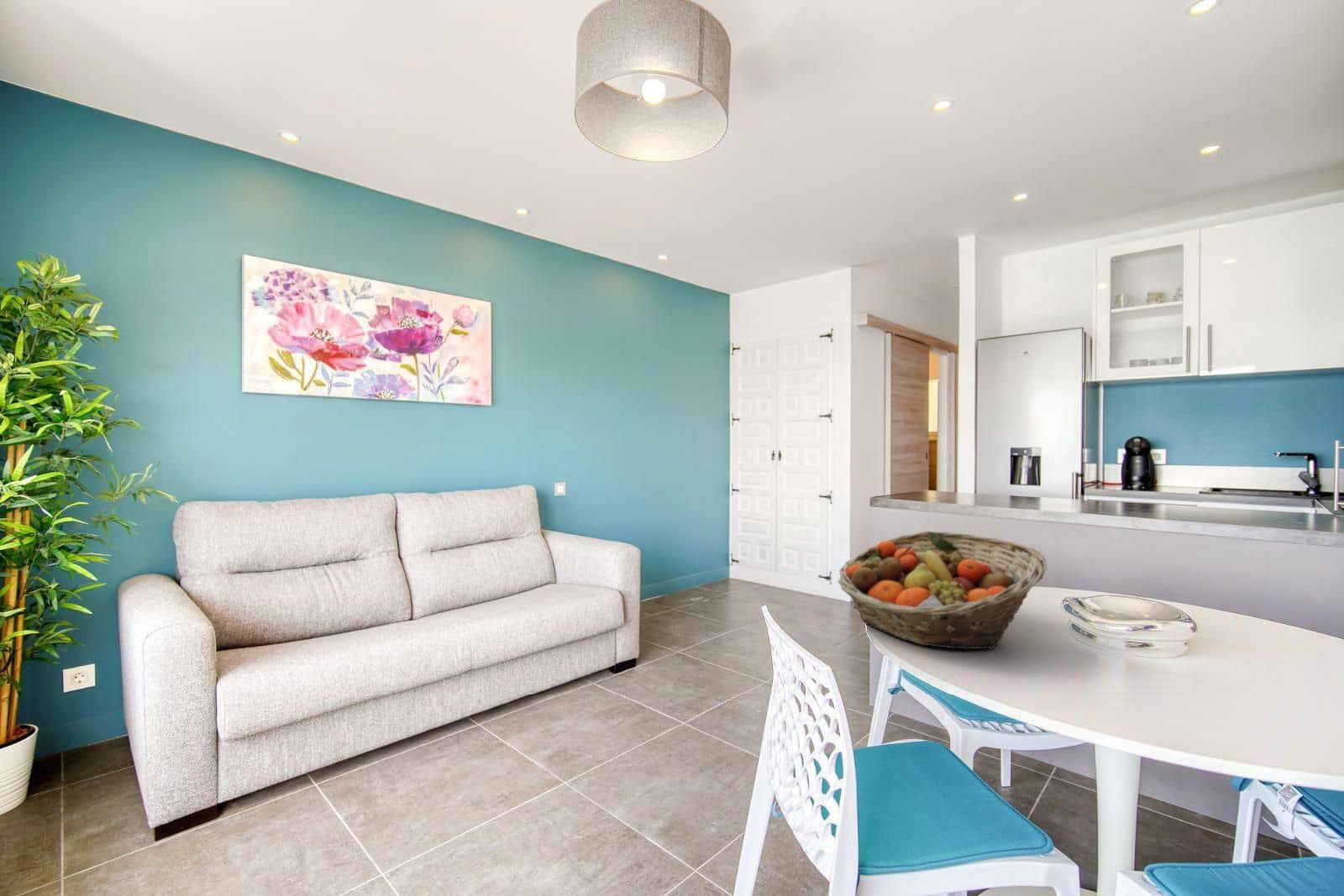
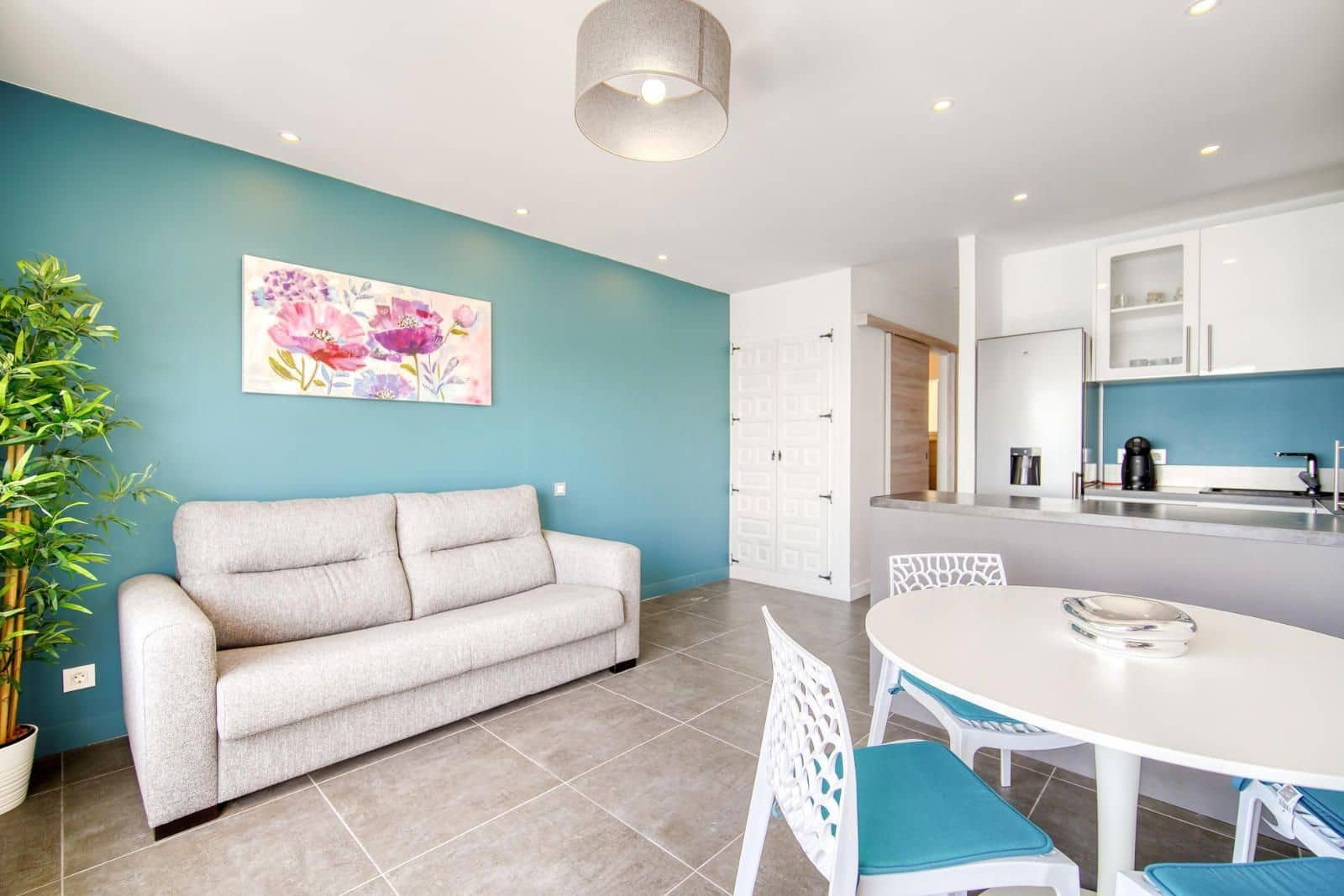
- fruit basket [837,531,1047,650]
